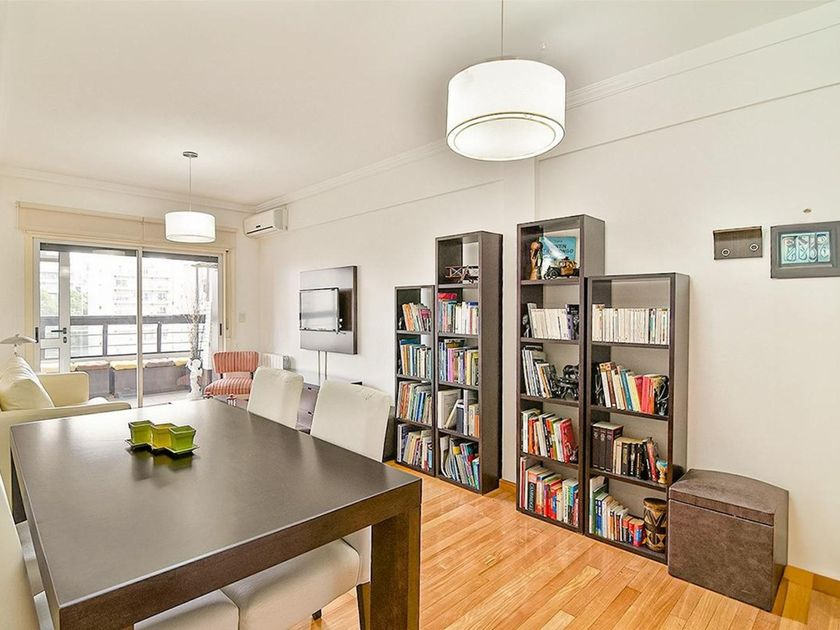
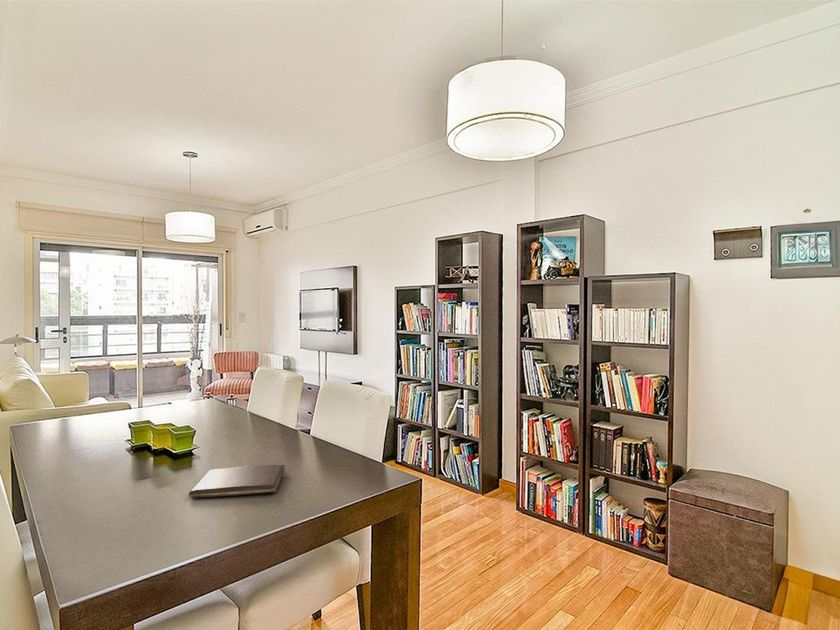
+ book [188,464,286,499]
